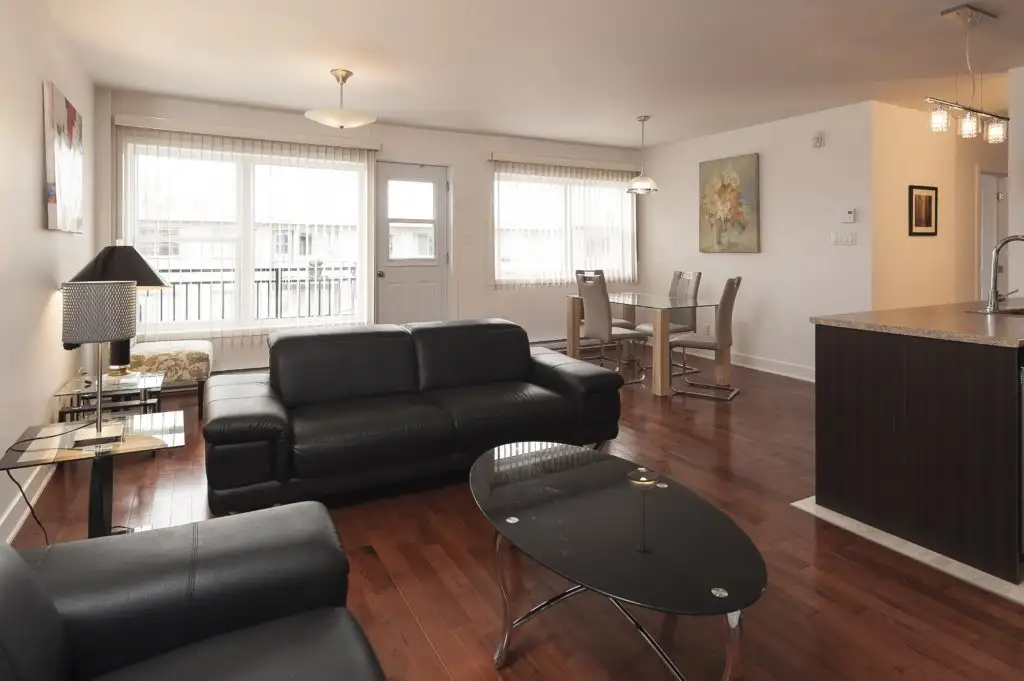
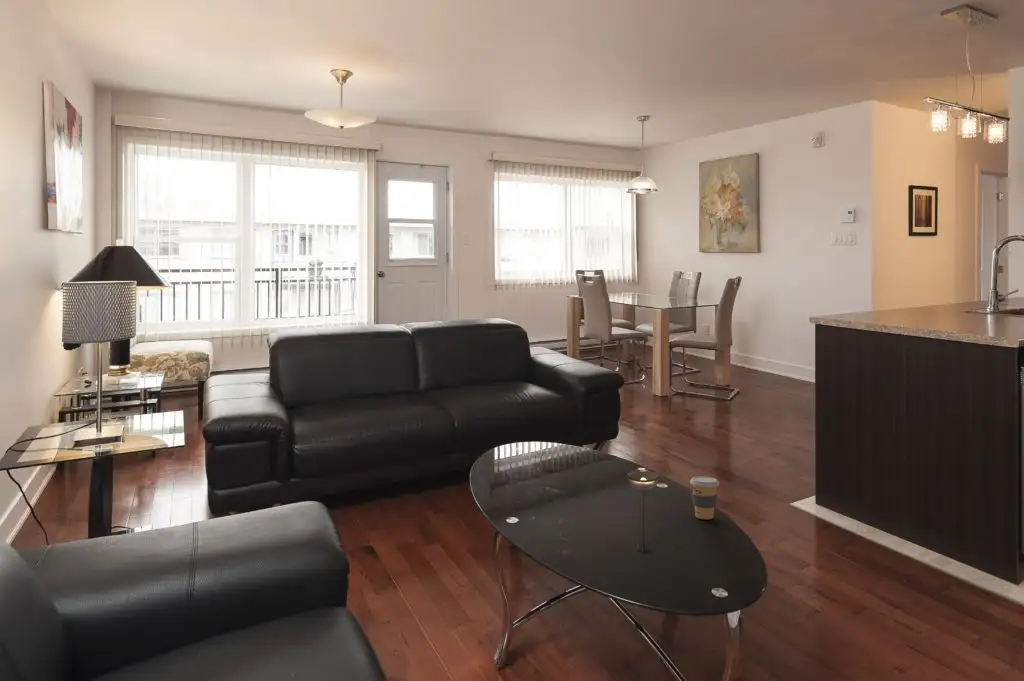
+ coffee cup [689,476,720,520]
